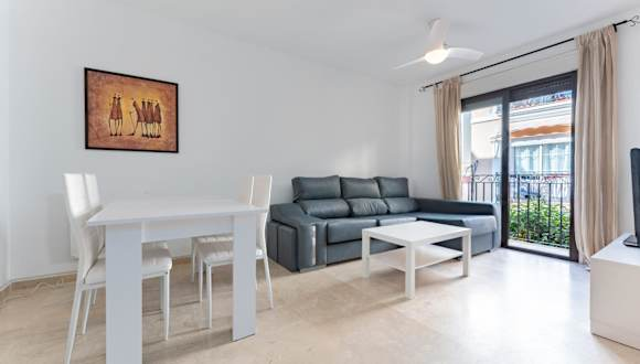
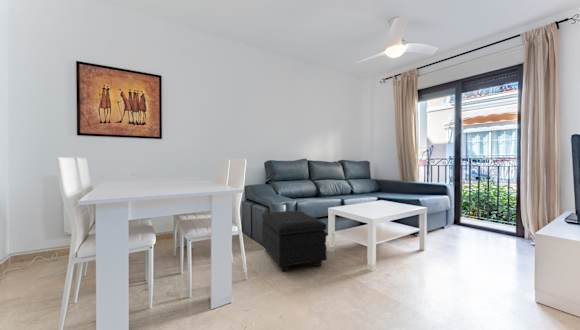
+ footstool [261,210,327,272]
